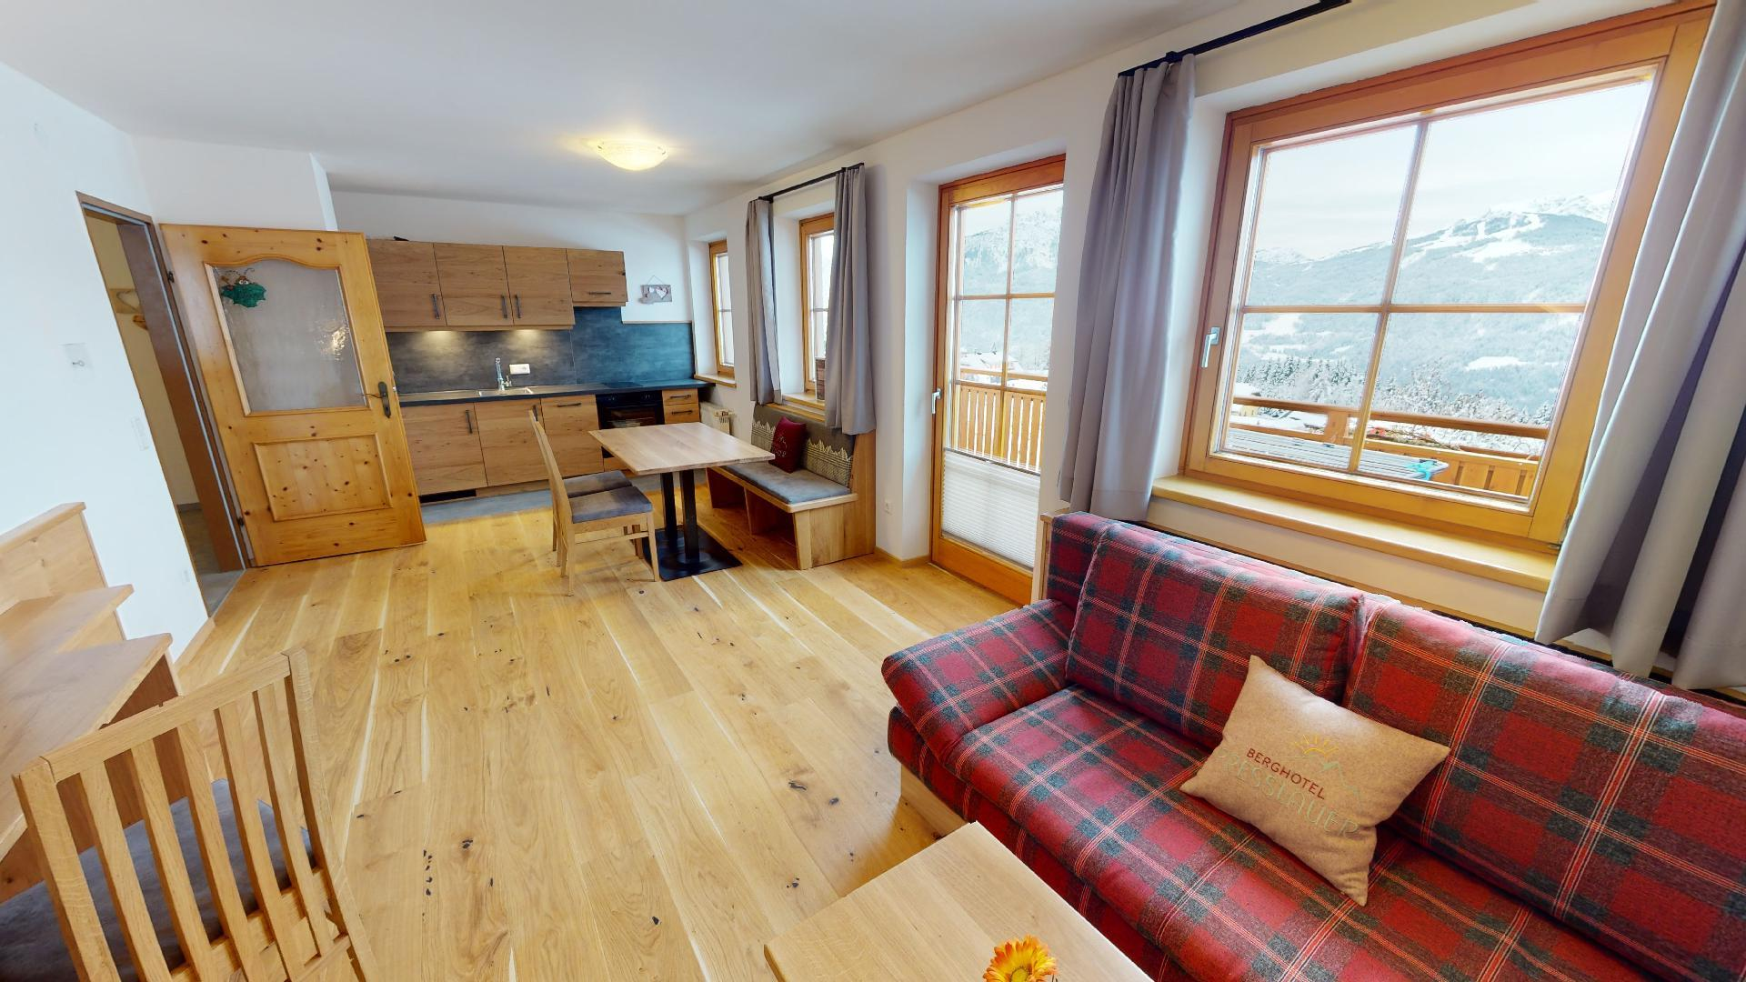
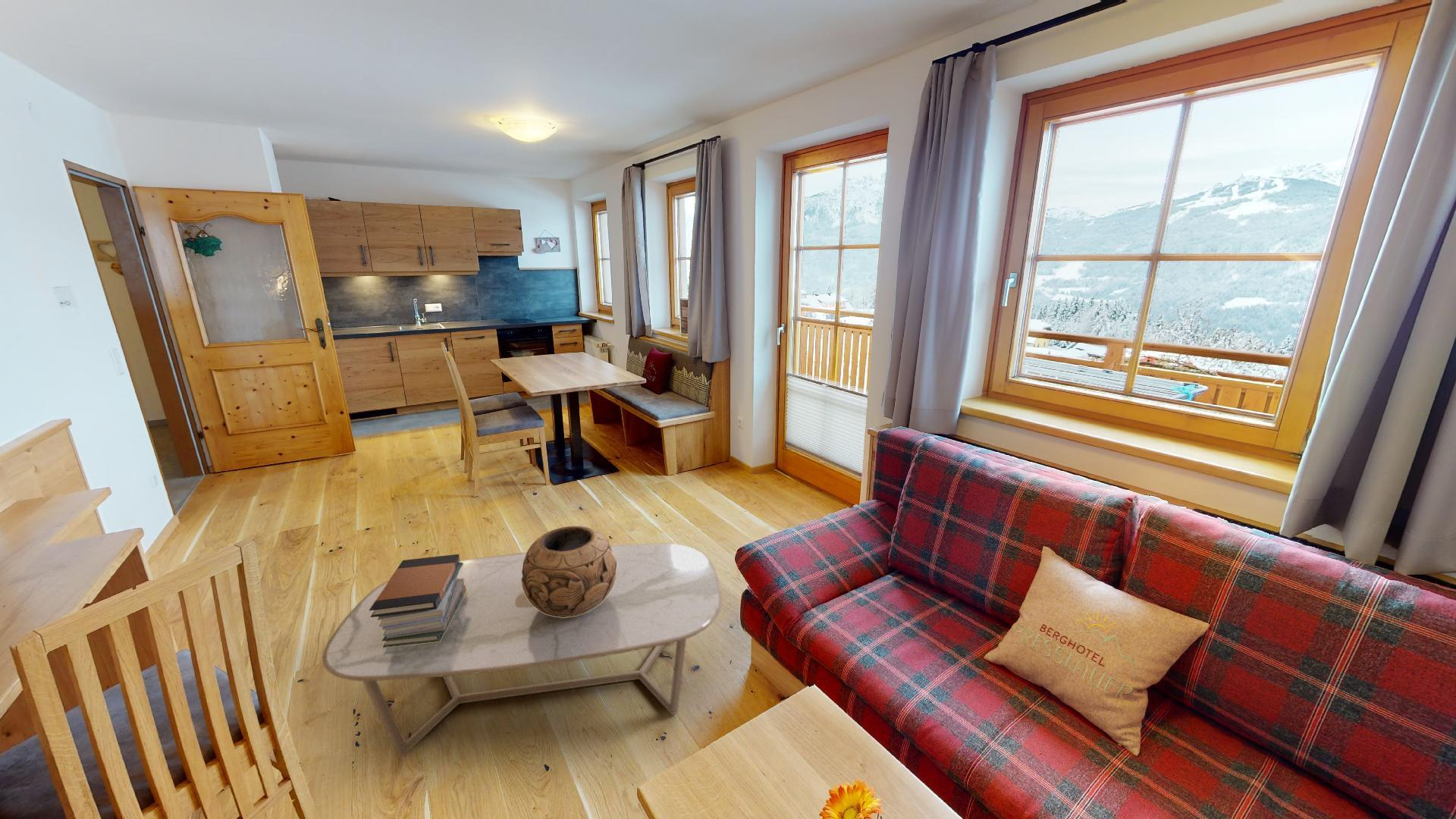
+ decorative bowl [521,526,617,617]
+ coffee table [322,543,723,757]
+ book stack [369,554,466,648]
